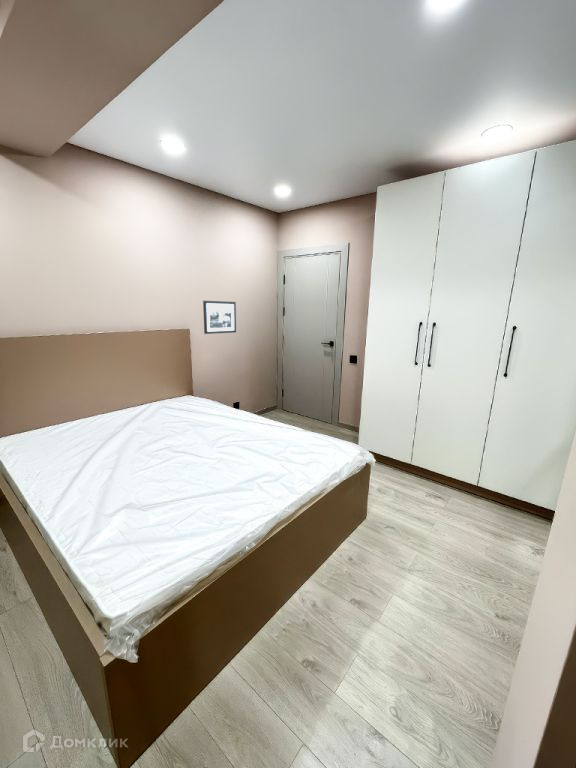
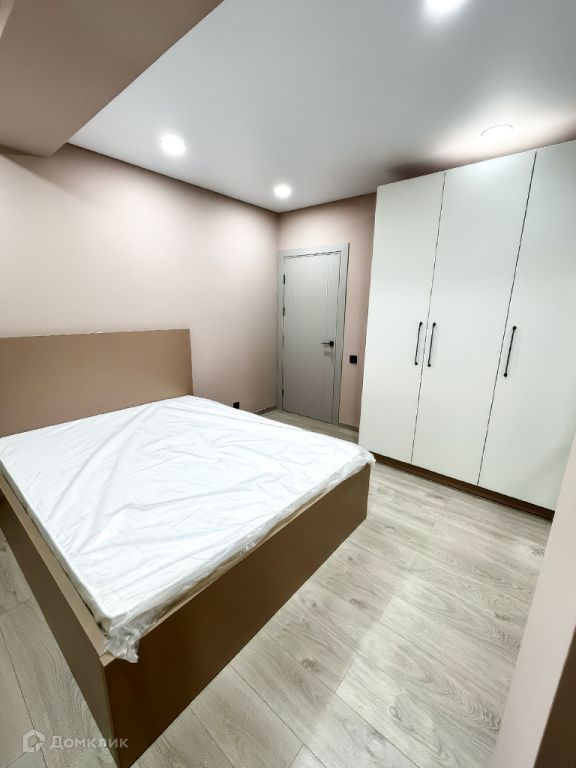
- picture frame [202,300,237,335]
